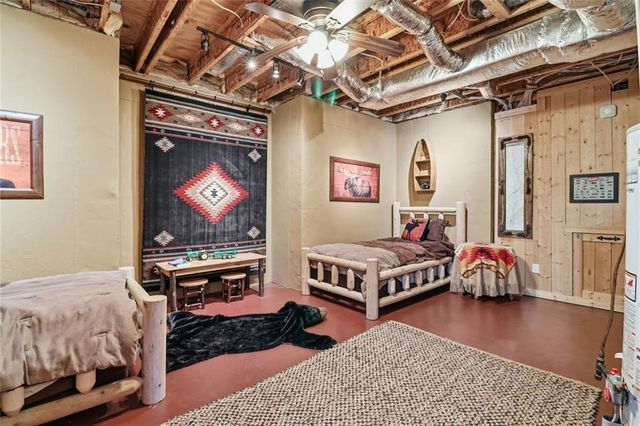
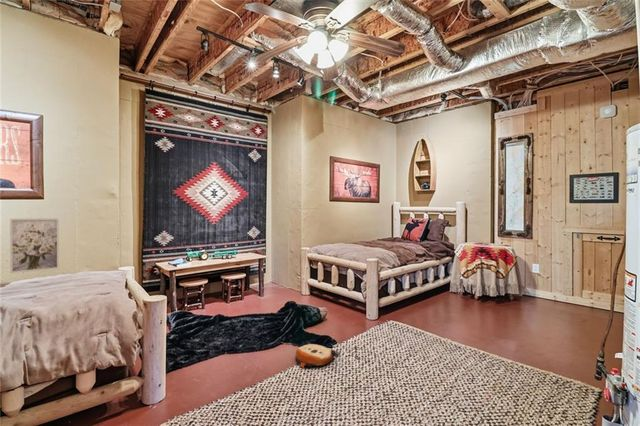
+ plush toy [295,341,341,369]
+ wall art [9,217,60,274]
